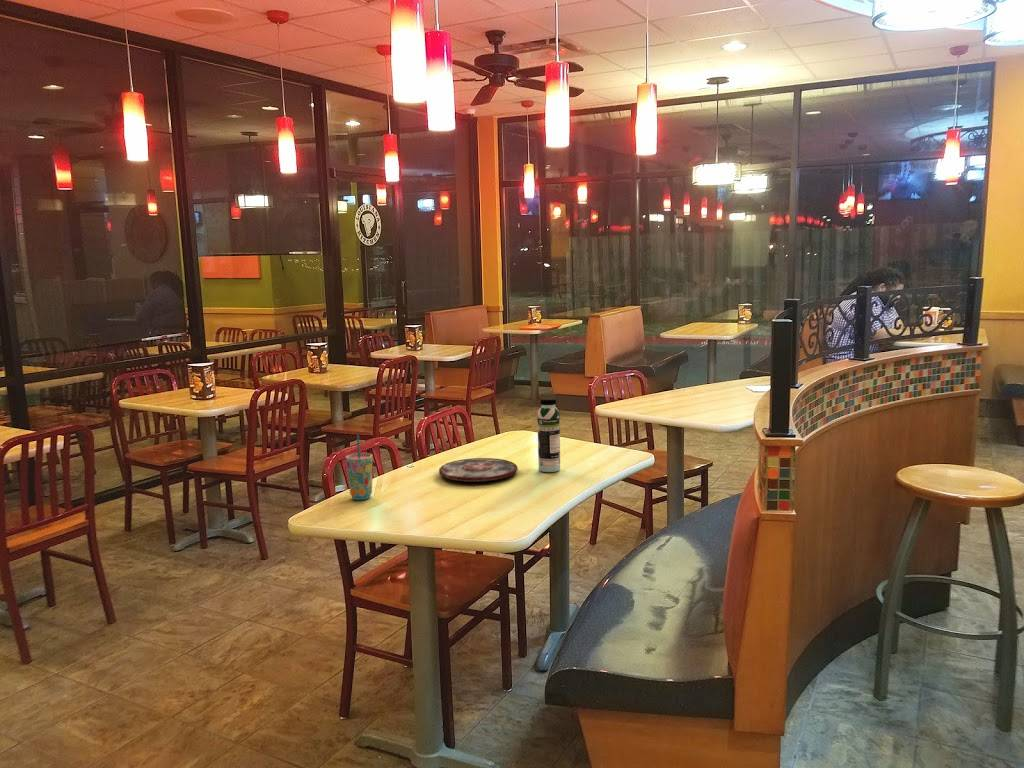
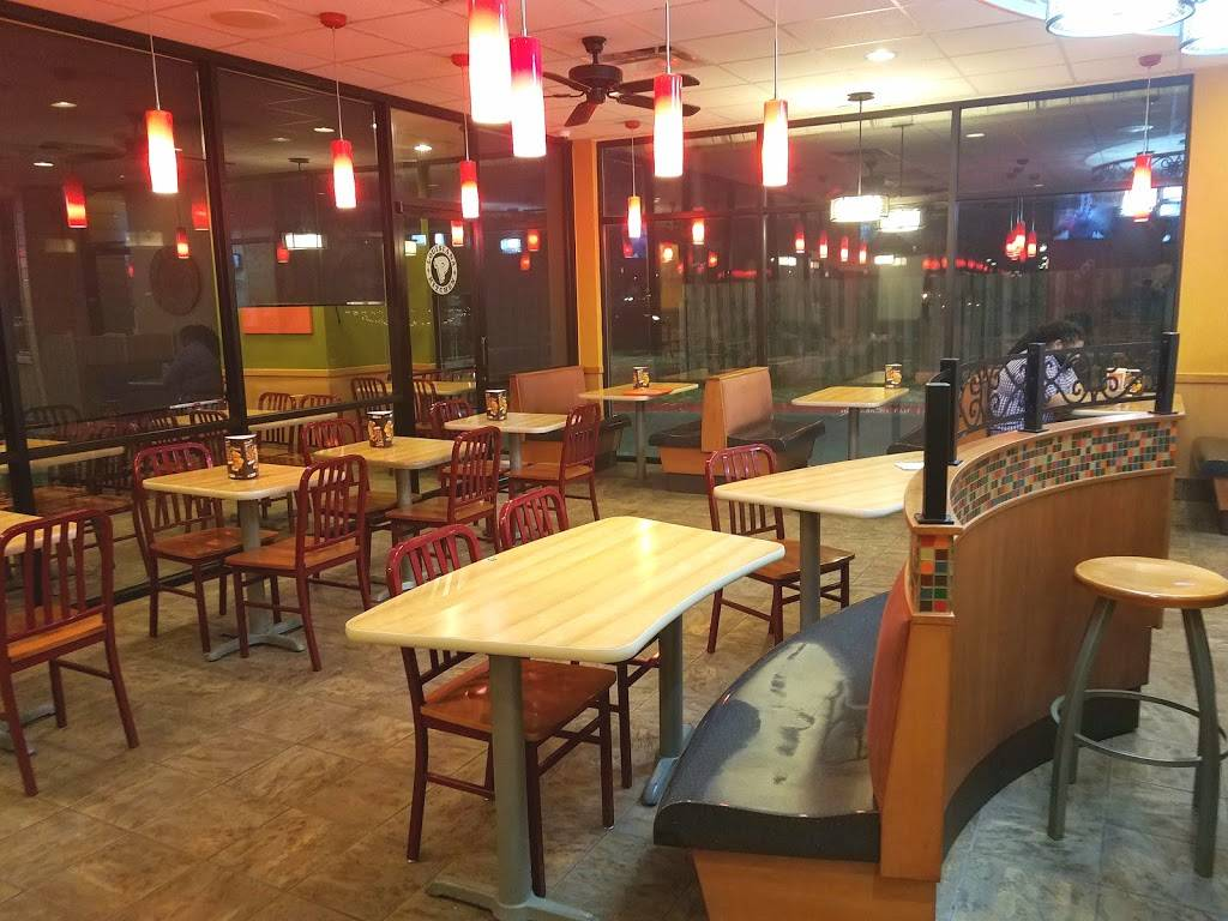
- cup [345,434,373,501]
- plate [438,457,519,483]
- water bottle [536,397,561,473]
